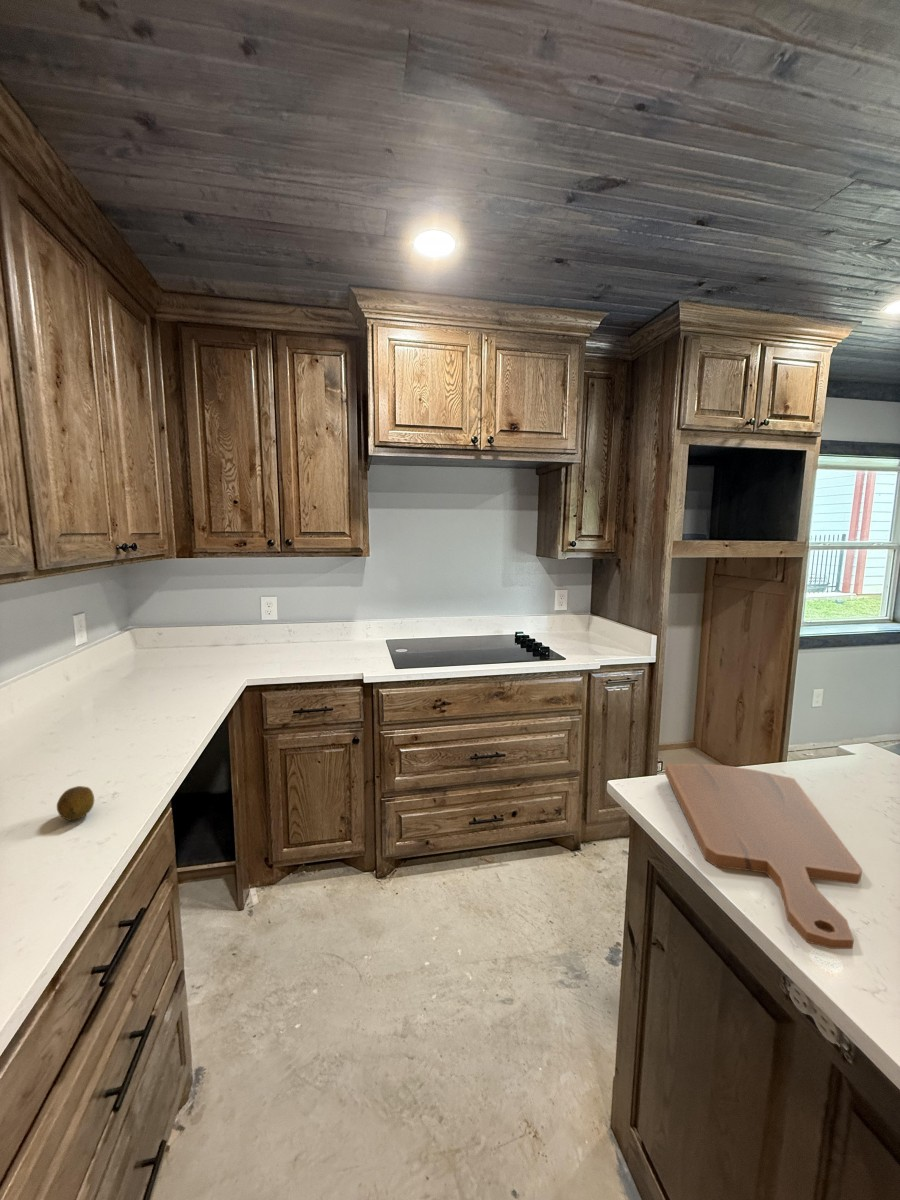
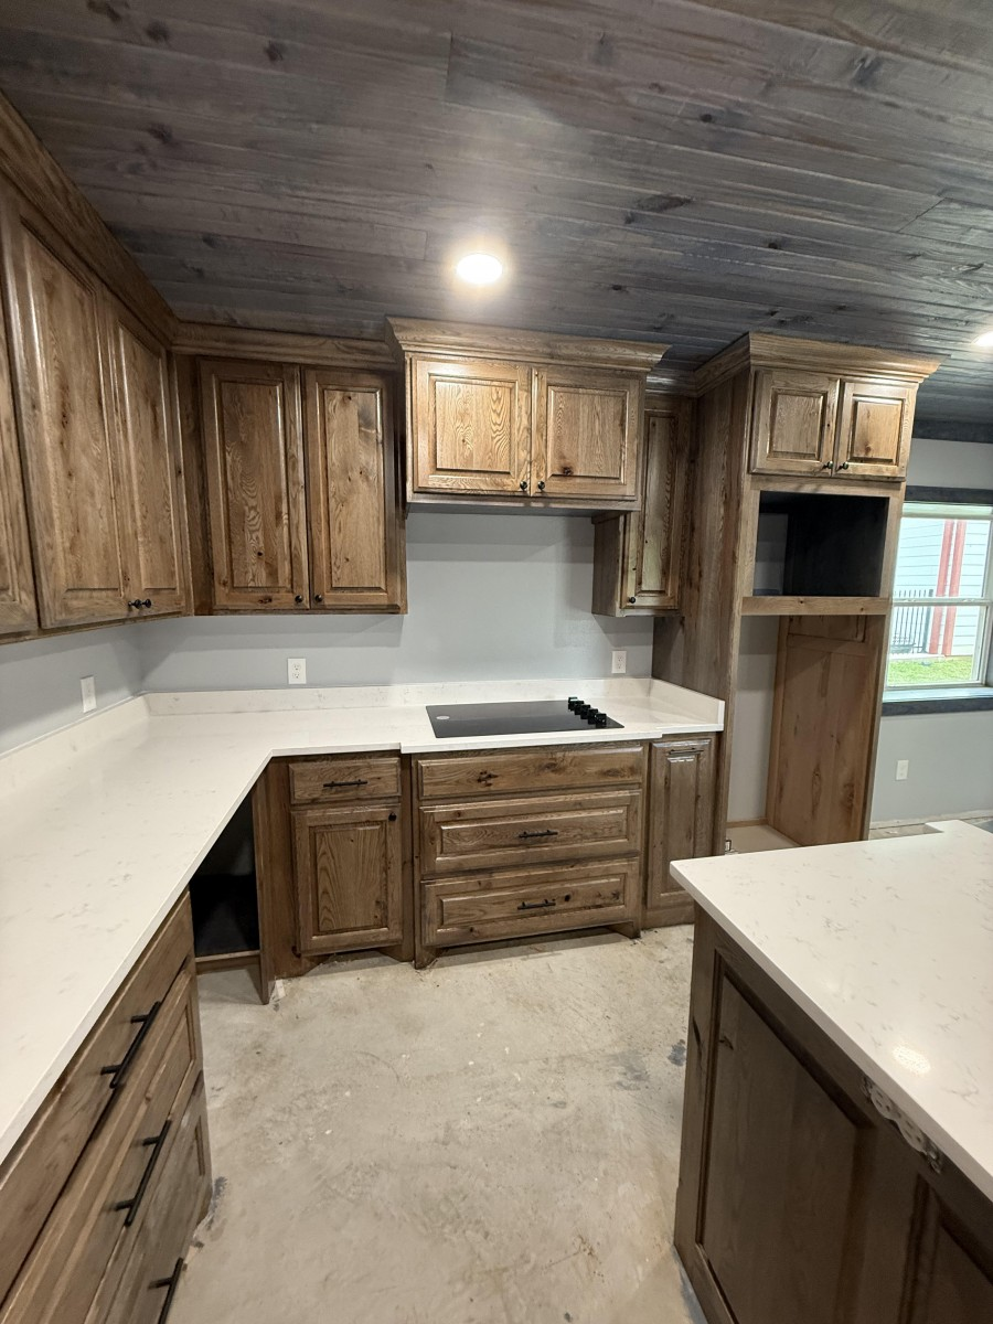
- fruit [56,785,95,821]
- cutting board [664,763,863,950]
